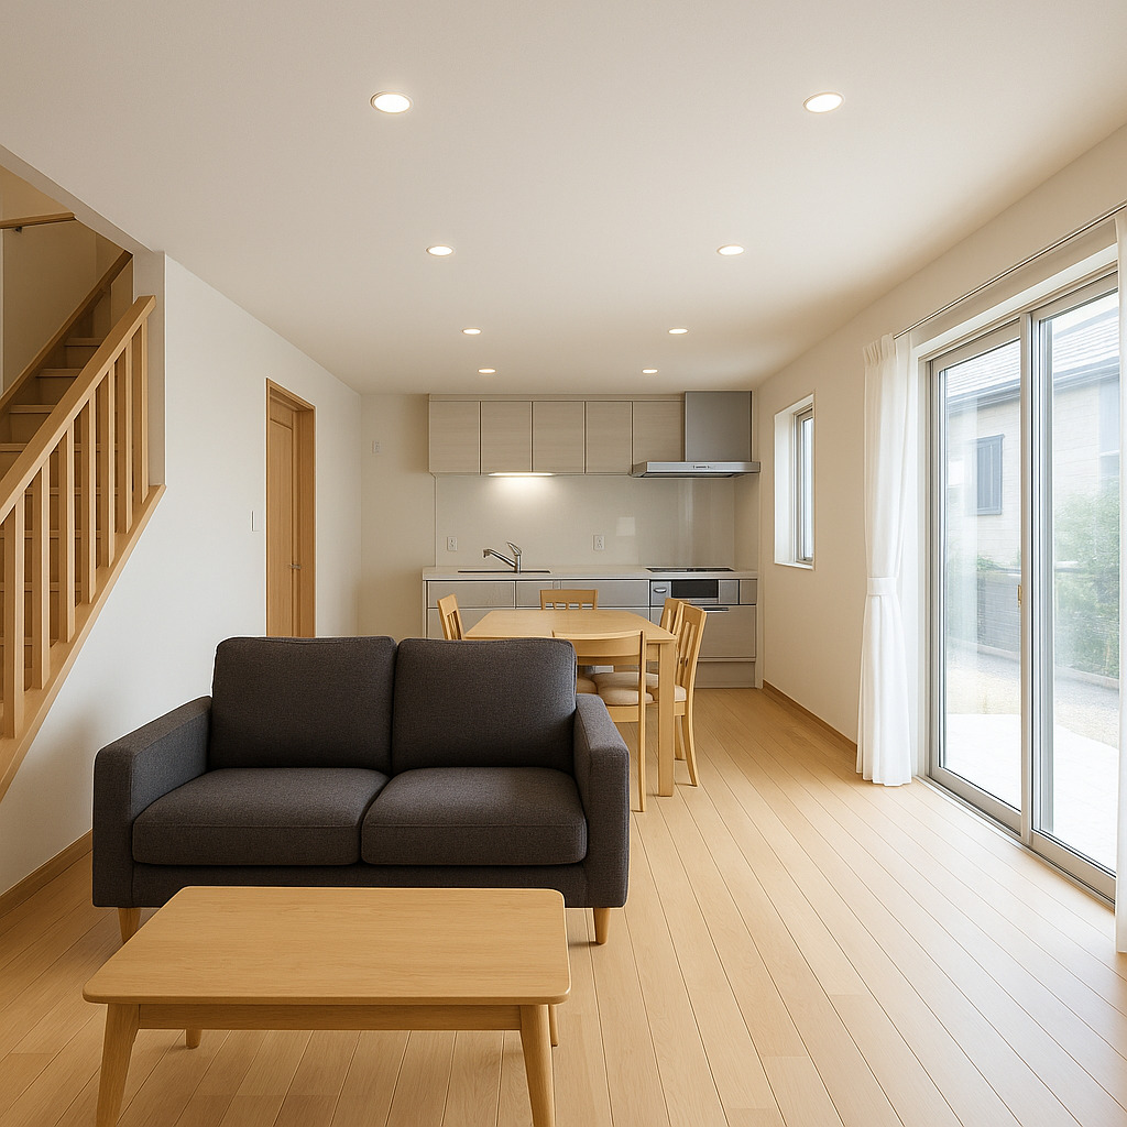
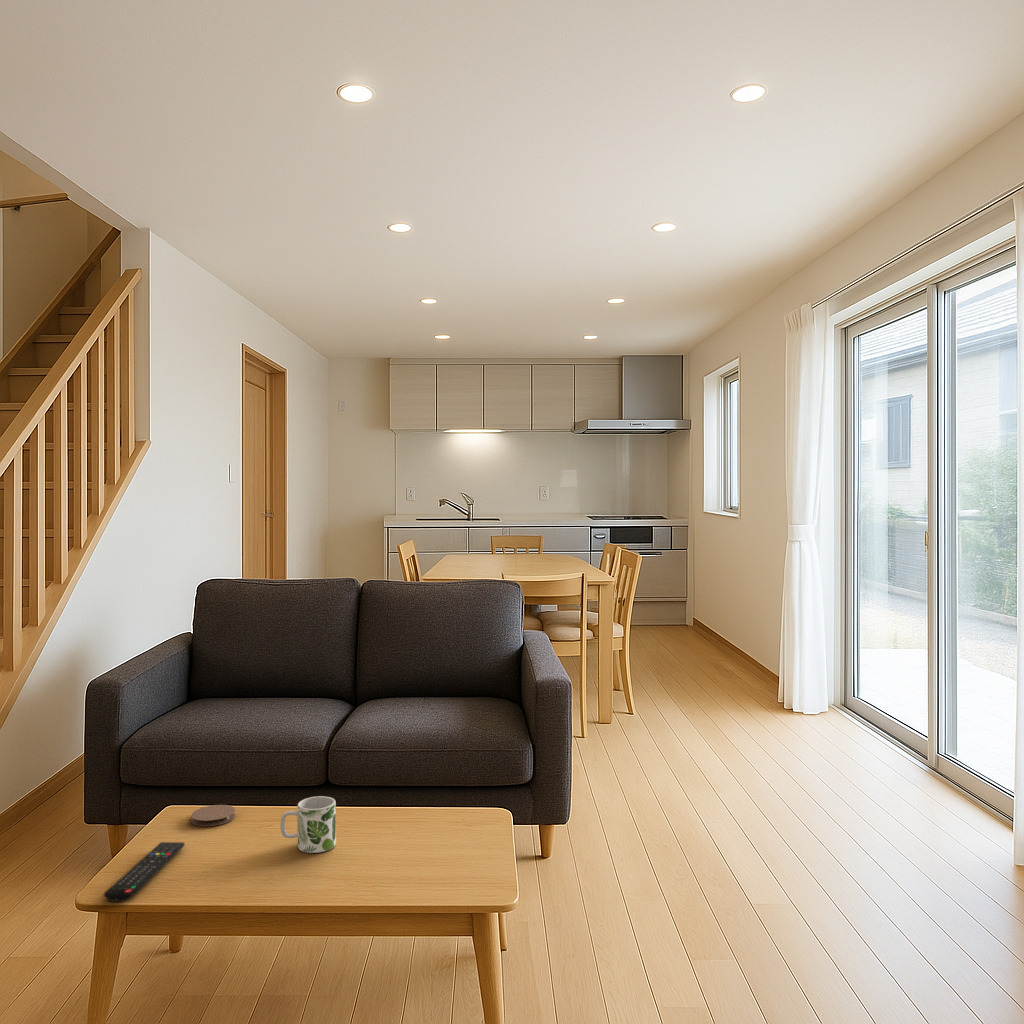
+ coaster [190,804,236,827]
+ remote control [103,841,185,903]
+ mug [279,795,337,854]
